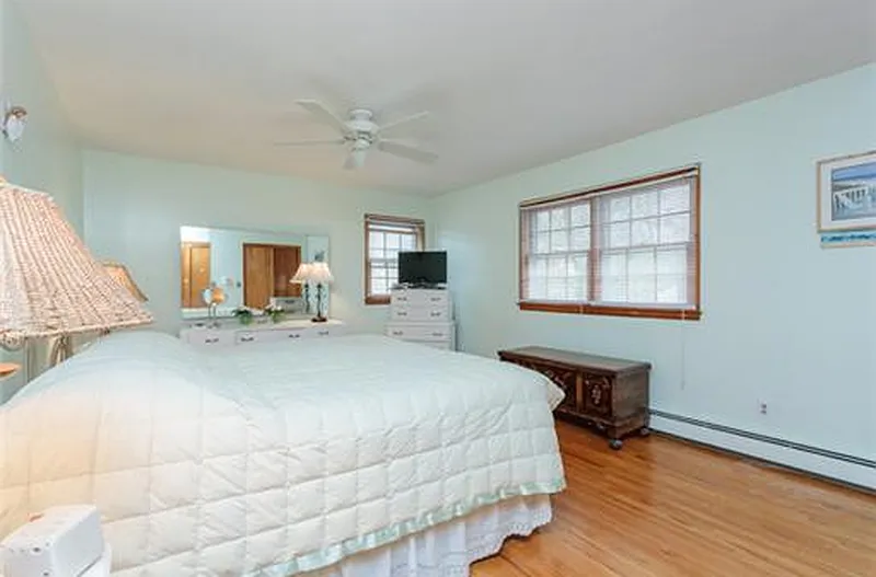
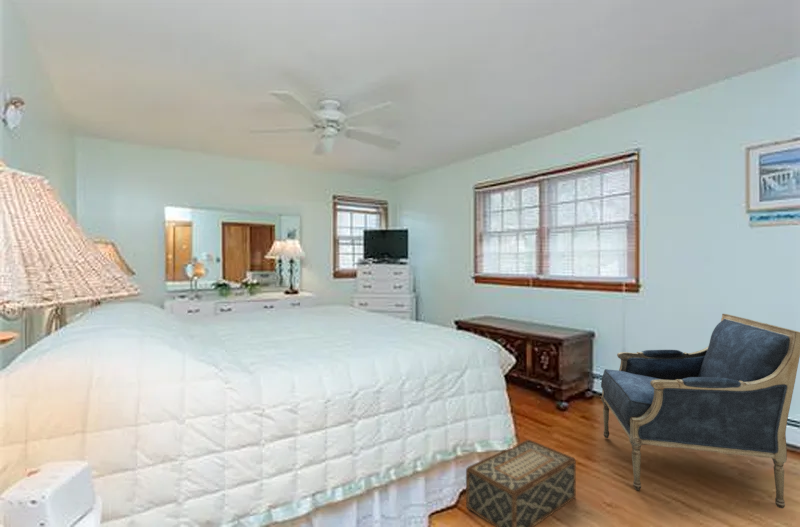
+ armchair [600,313,800,509]
+ woven basket [465,439,577,527]
